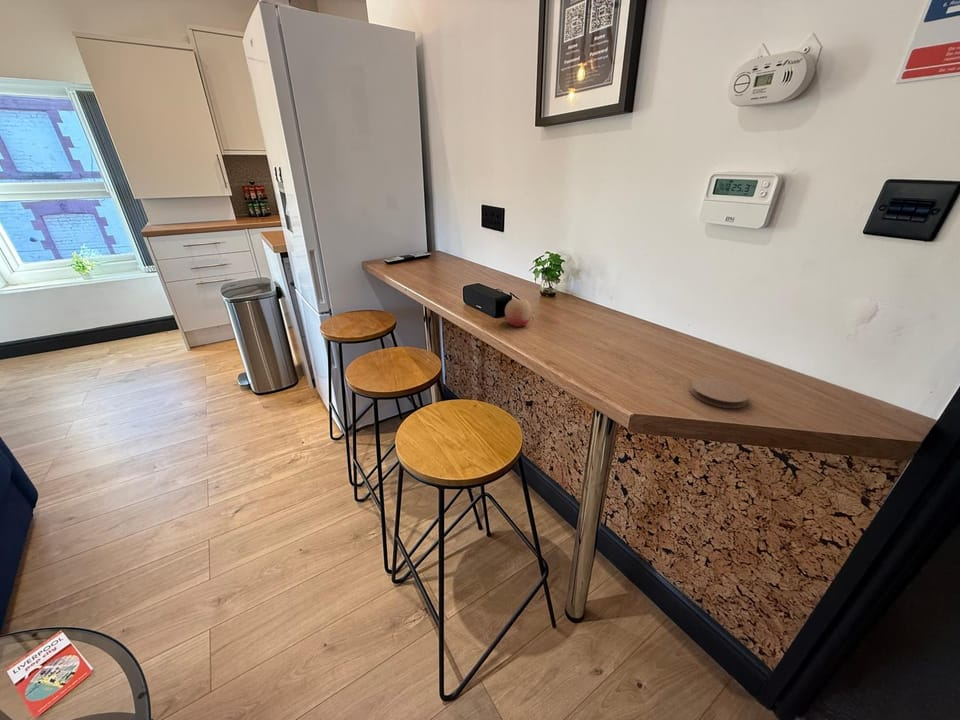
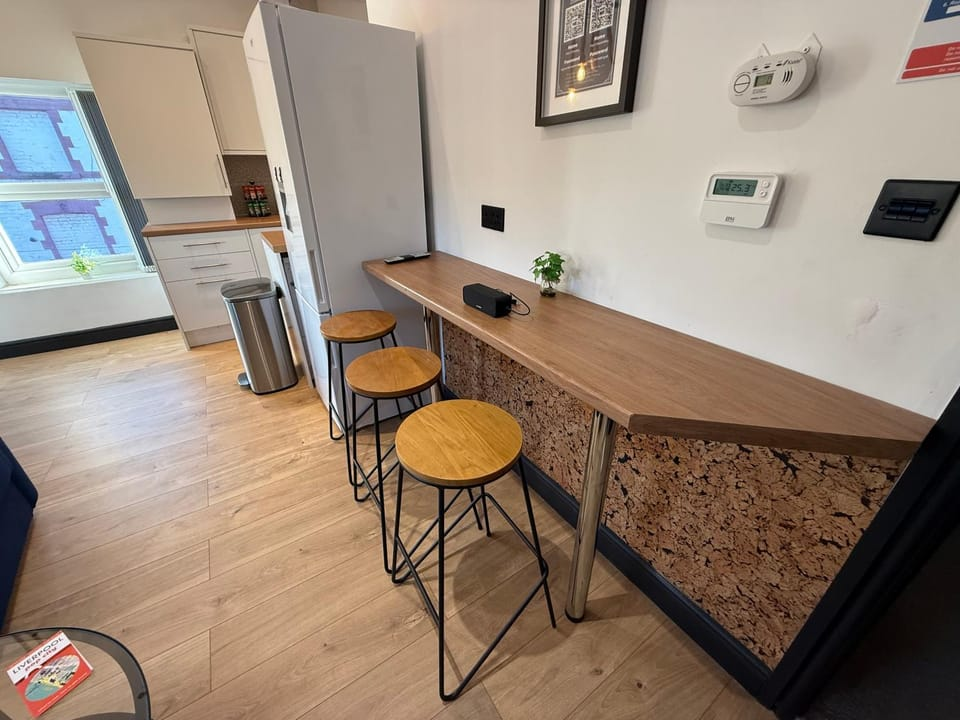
- fruit [504,298,533,328]
- coaster [689,376,750,409]
